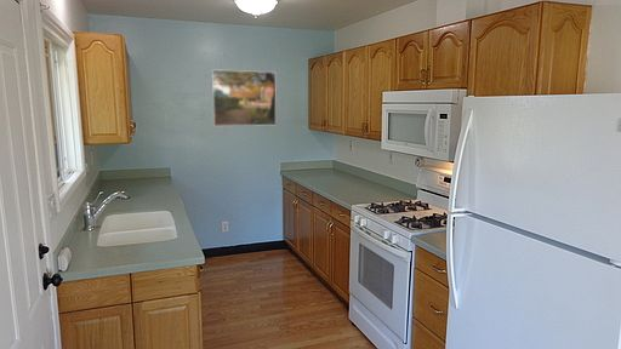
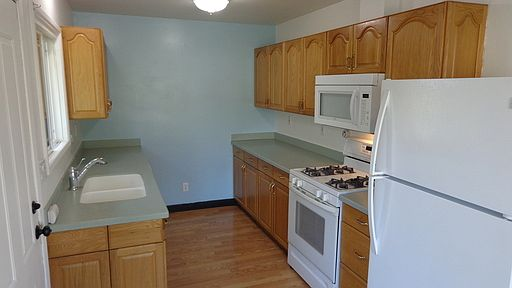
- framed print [211,69,278,127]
